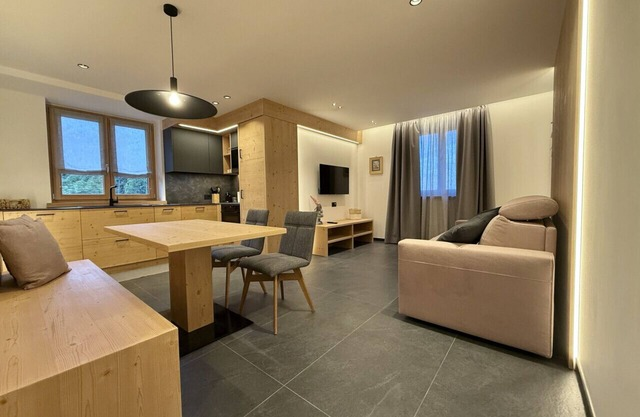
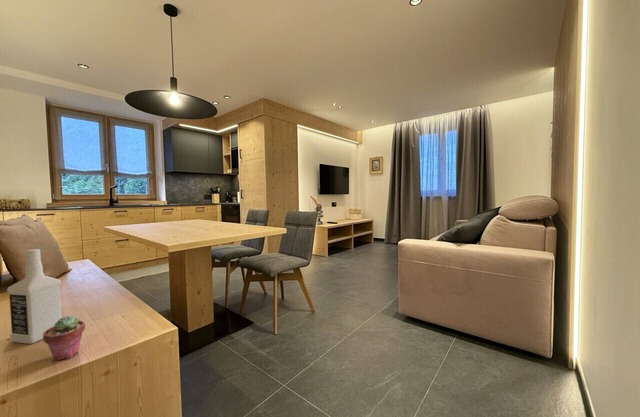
+ potted succulent [43,315,86,362]
+ vodka [6,248,63,345]
